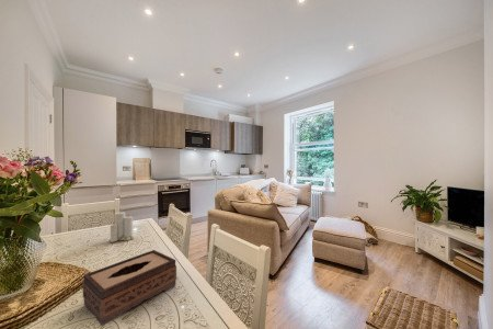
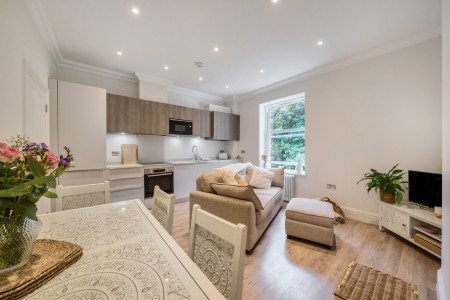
- tissue box [82,249,177,327]
- candle [107,209,135,243]
